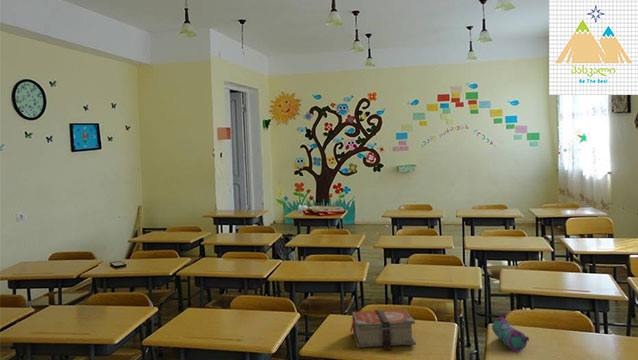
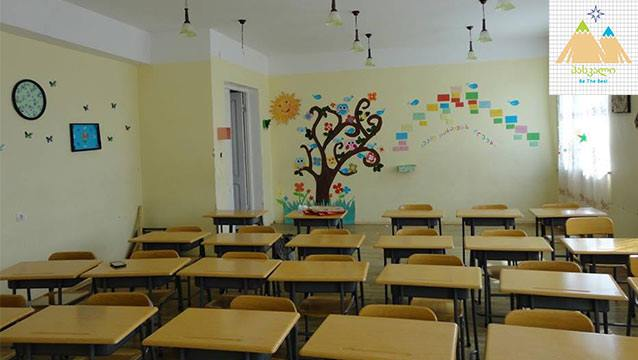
- bible [349,308,417,351]
- pencil case [491,315,530,353]
